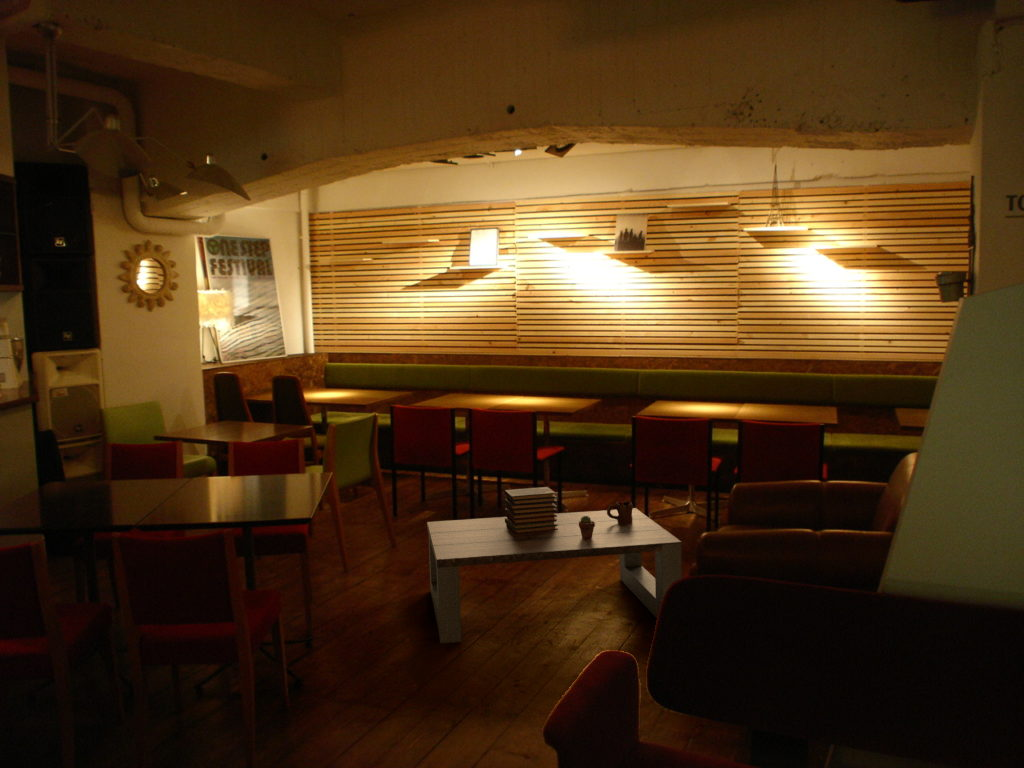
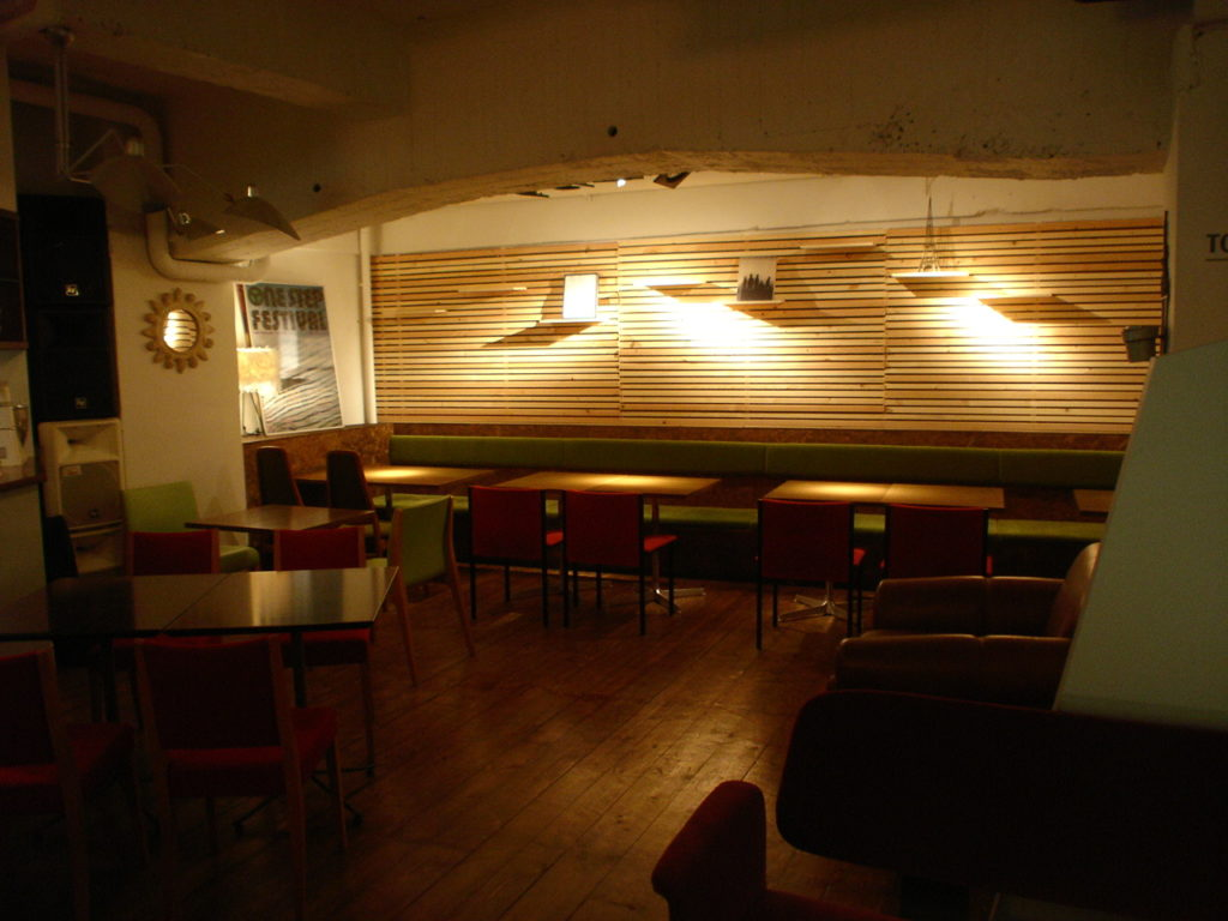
- potted succulent [579,516,595,539]
- mug [606,500,634,524]
- book stack [504,486,558,534]
- coffee table [426,507,682,644]
